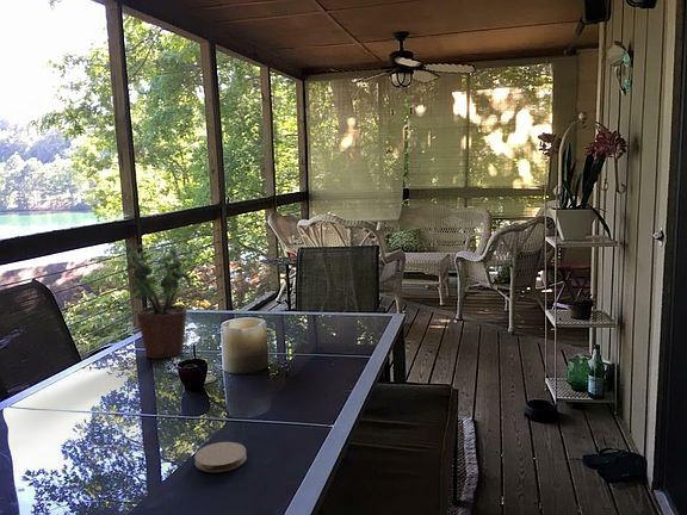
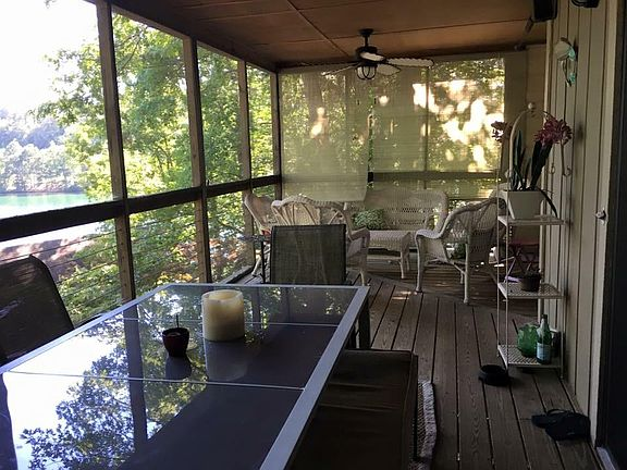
- potted plant [123,243,192,360]
- coaster [193,441,248,473]
